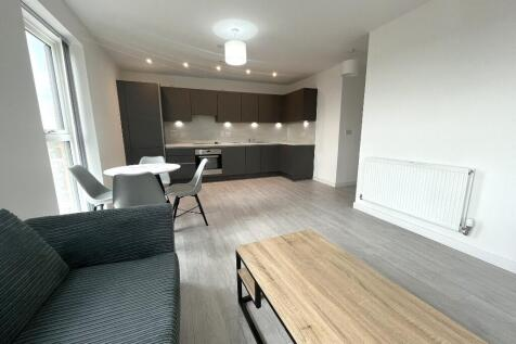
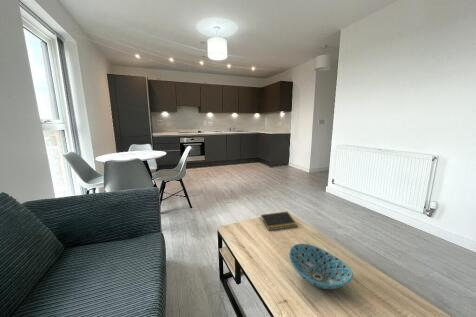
+ bowl [288,243,354,290]
+ notepad [259,211,298,231]
